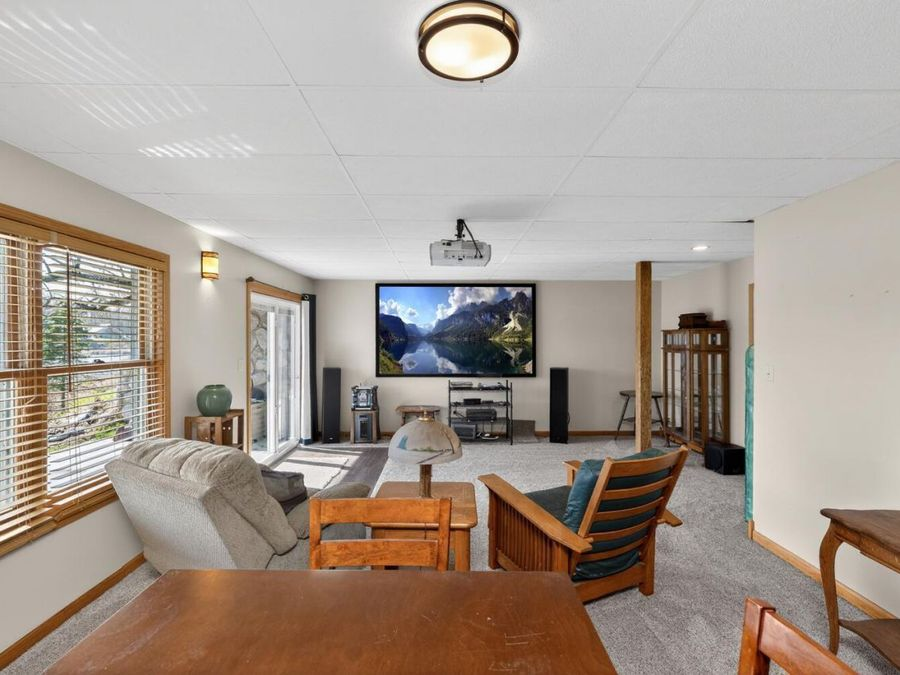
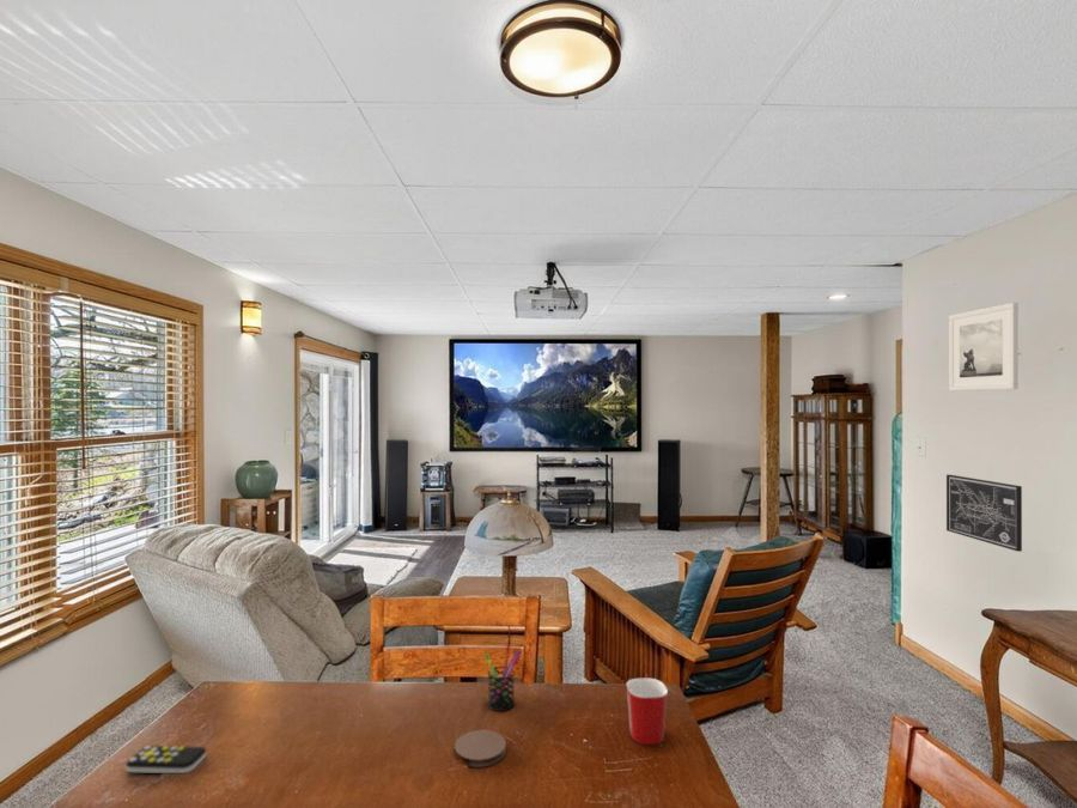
+ mug [626,678,669,746]
+ wall art [945,474,1023,553]
+ remote control [124,745,207,774]
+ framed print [948,302,1020,393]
+ pen holder [483,643,522,712]
+ coaster [454,729,507,768]
